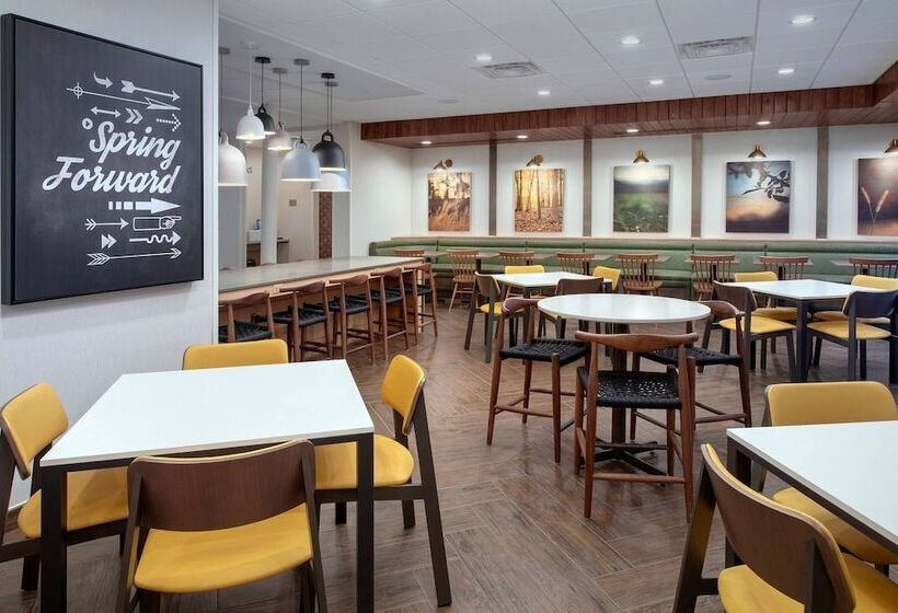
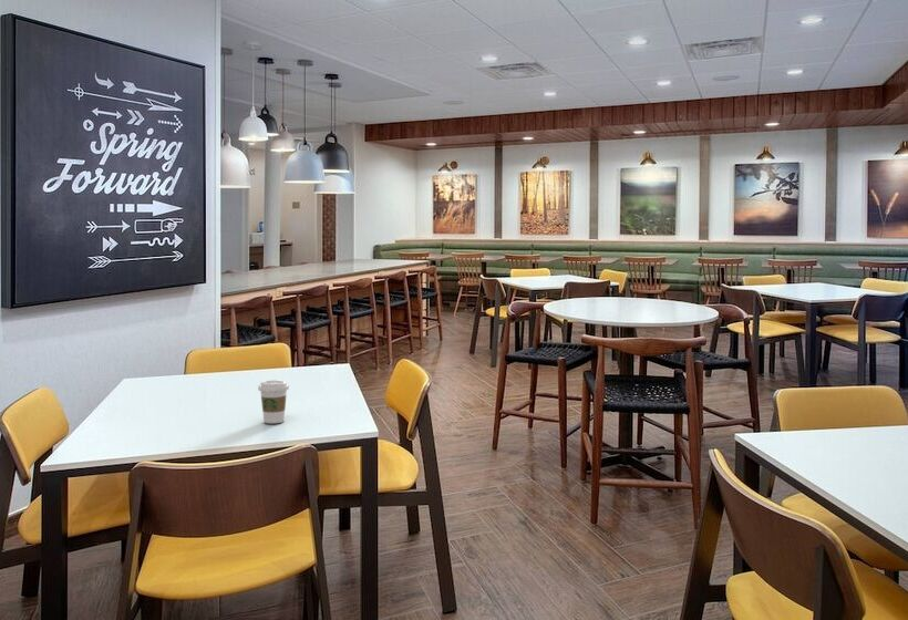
+ coffee cup [257,379,290,424]
